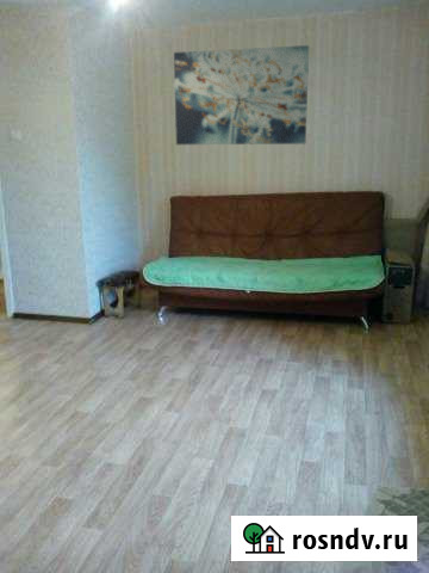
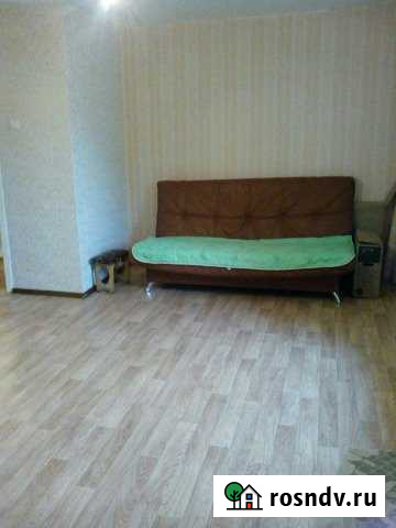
- wall art [173,44,310,146]
